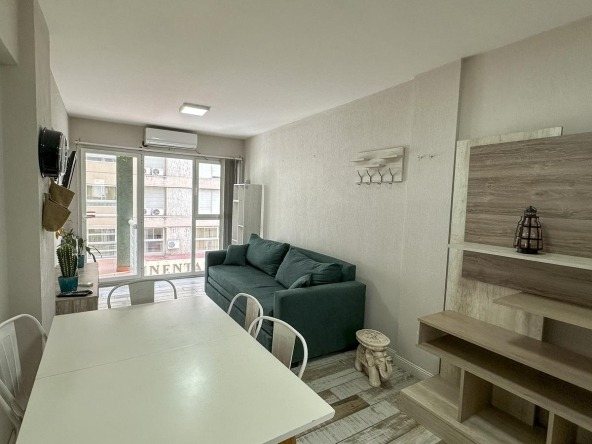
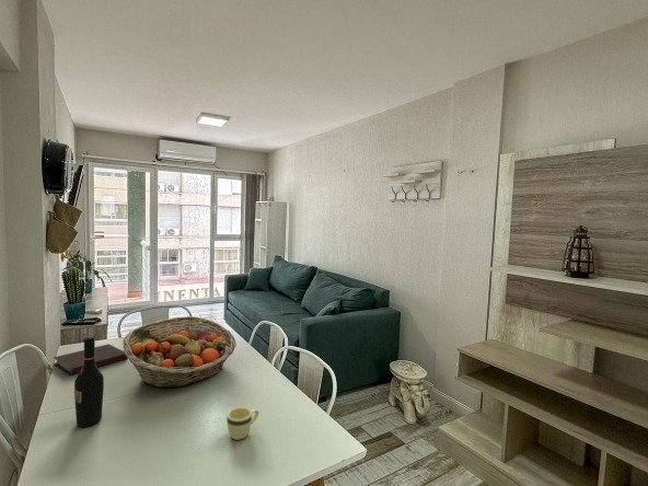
+ mug [225,406,259,441]
+ notebook [53,343,128,377]
+ fruit basket [121,315,238,389]
+ wine bottle [73,336,105,428]
